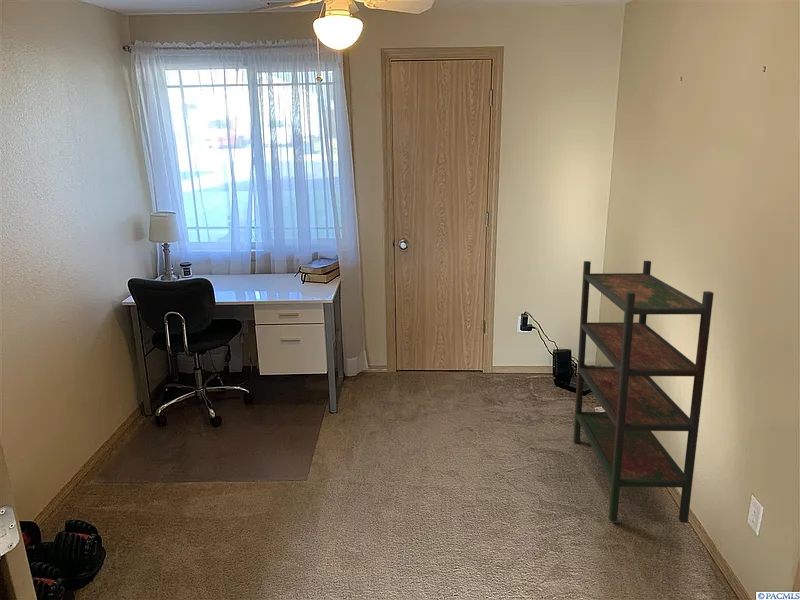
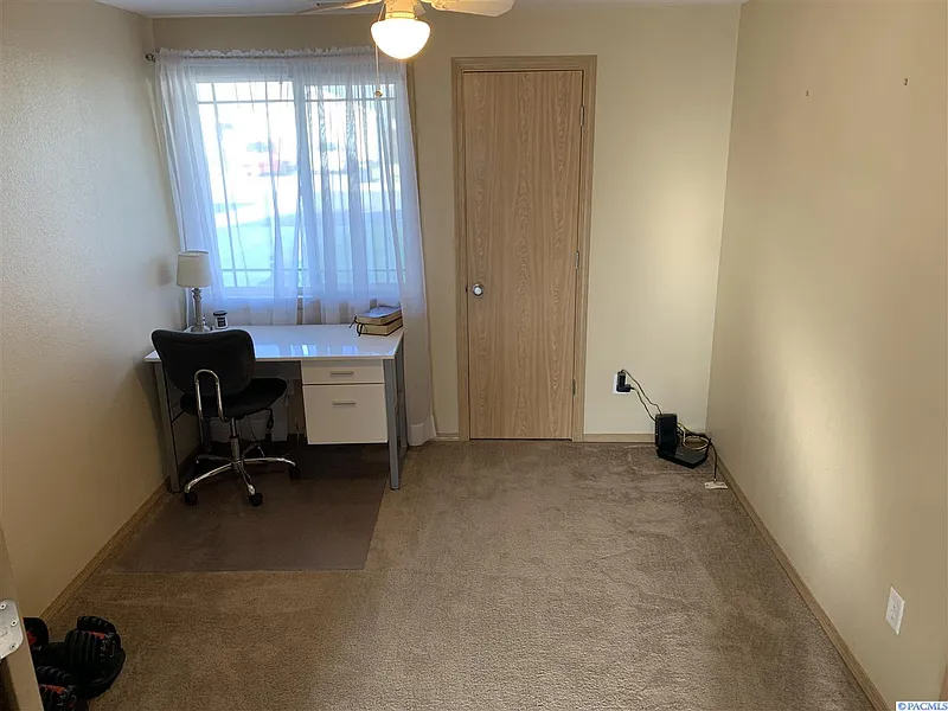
- bookshelf [572,260,715,524]
